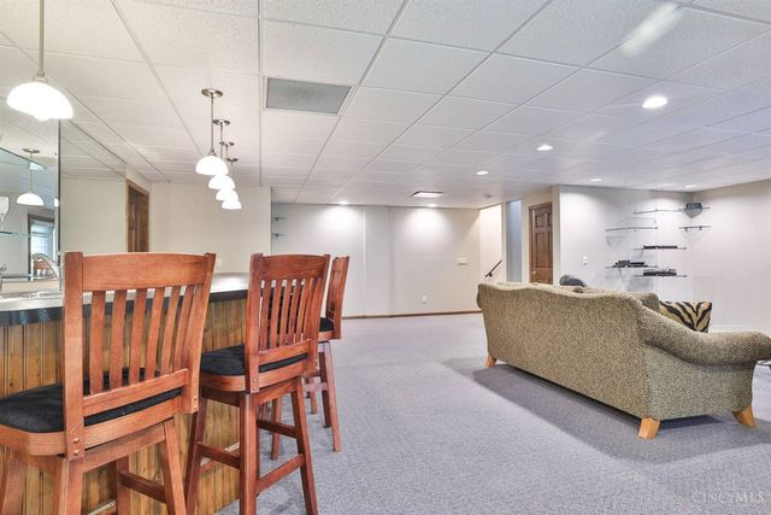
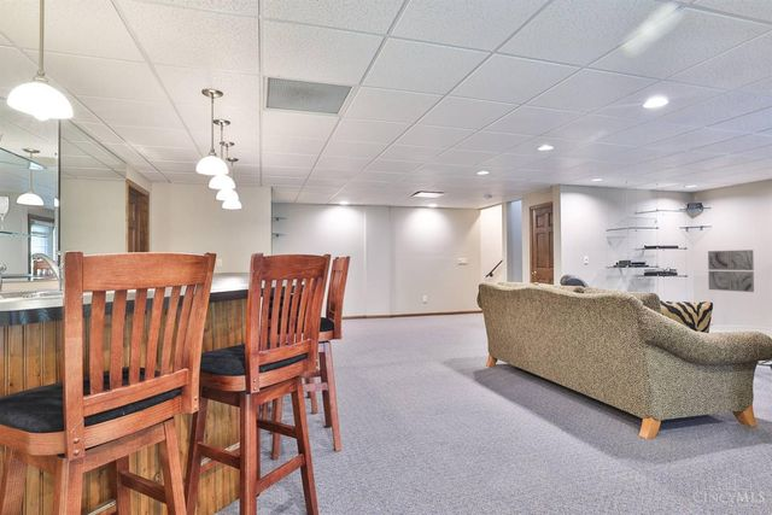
+ wall art [707,248,755,293]
